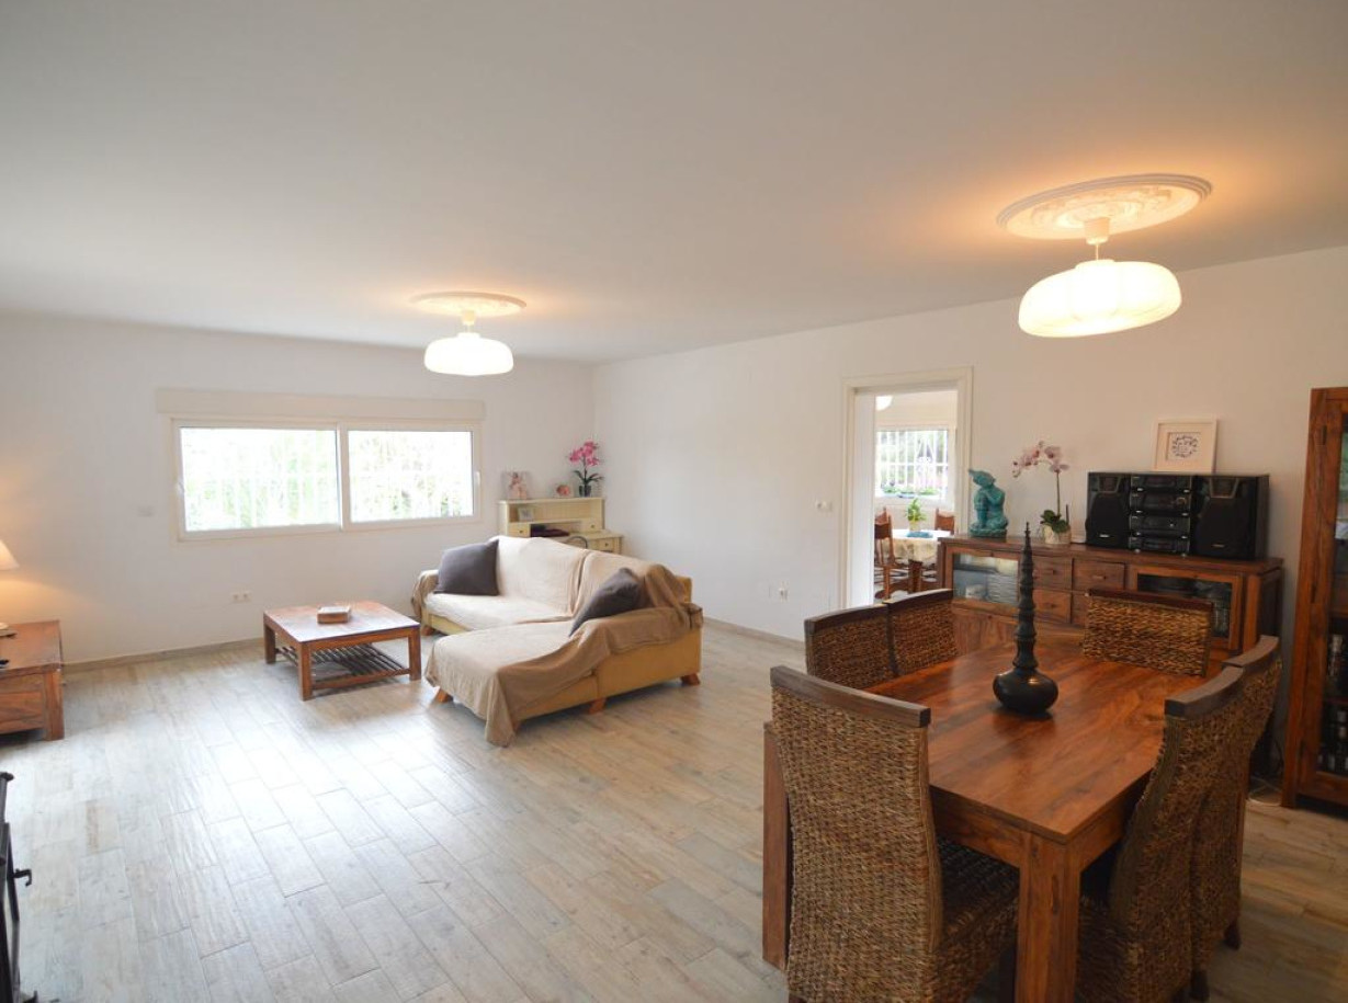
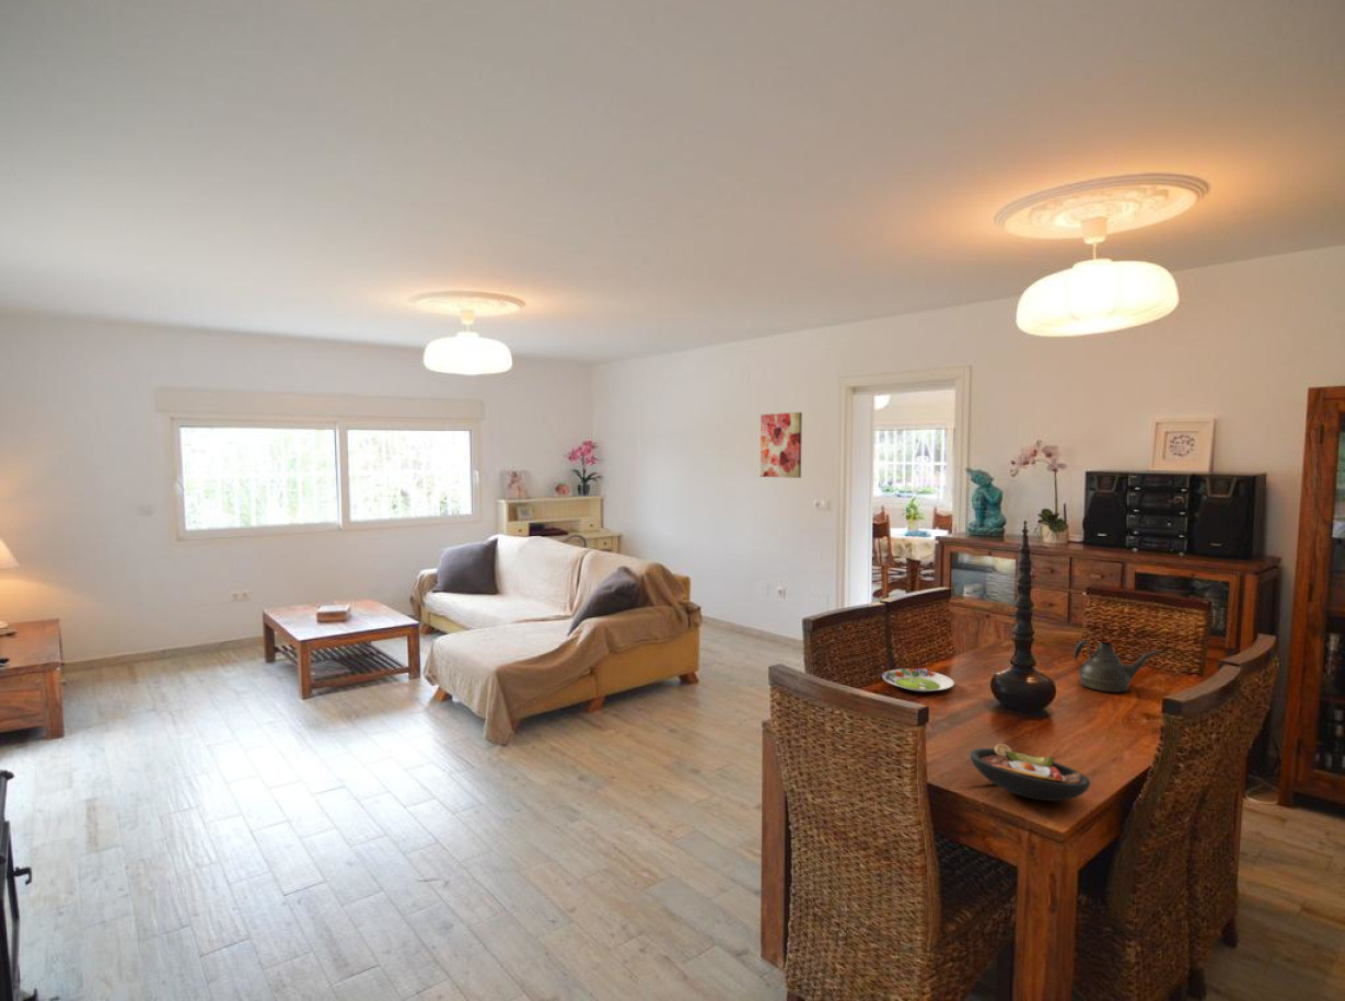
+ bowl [969,743,1091,802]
+ wall art [760,411,803,479]
+ salad plate [881,667,955,692]
+ teapot [1072,640,1160,694]
